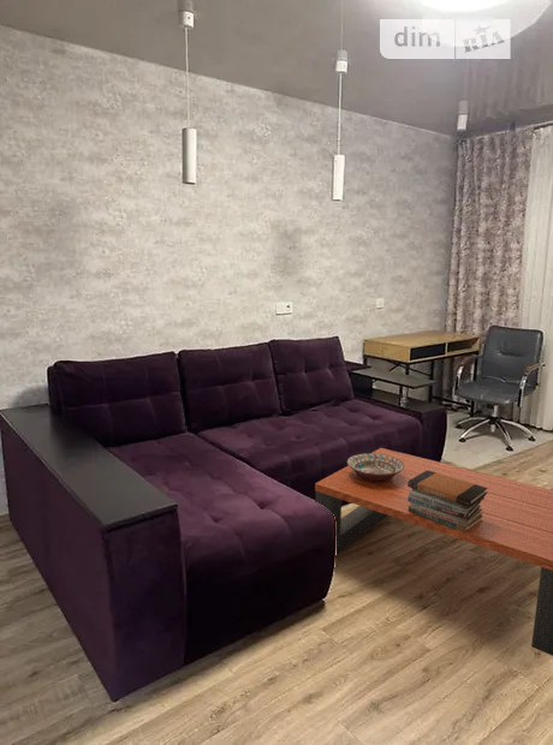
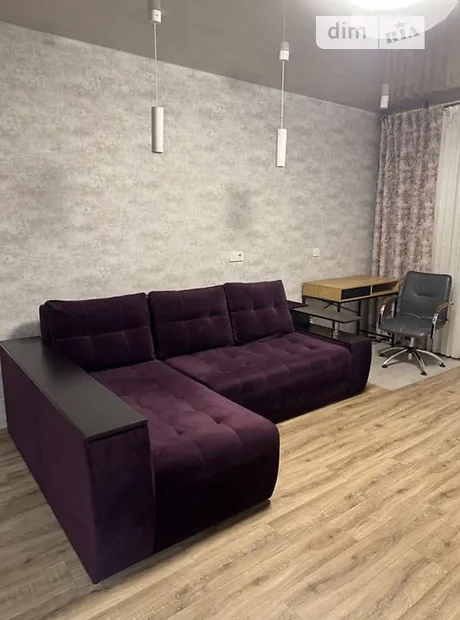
- book stack [408,470,488,534]
- coffee table [314,447,553,657]
- decorative bowl [346,452,404,482]
